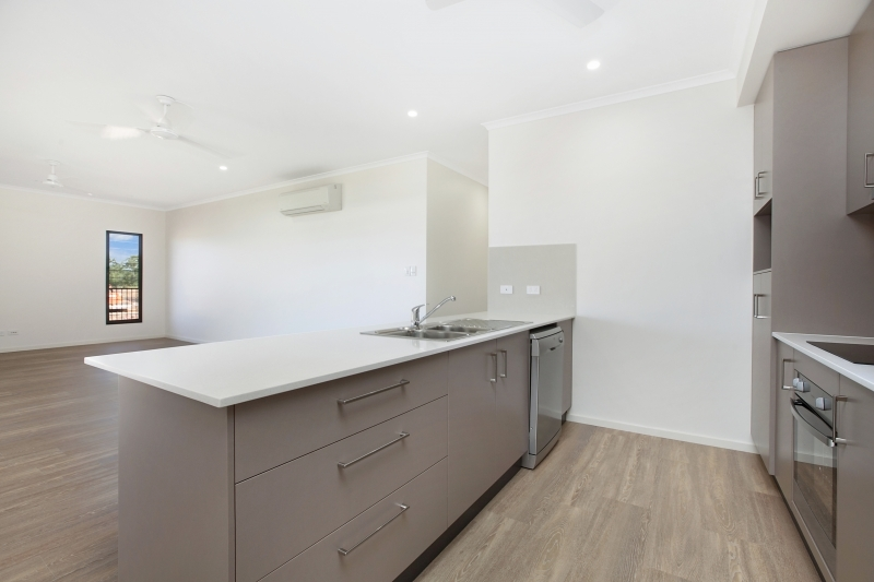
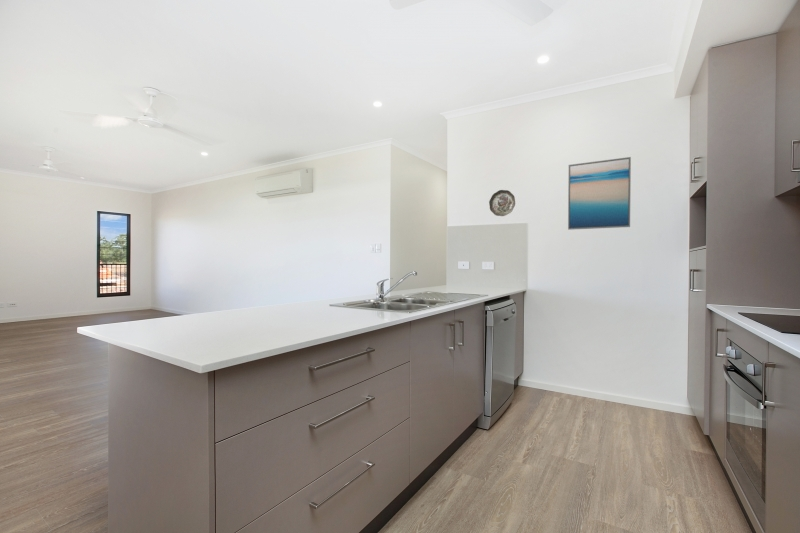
+ decorative plate [488,189,516,217]
+ wall art [567,156,632,231]
